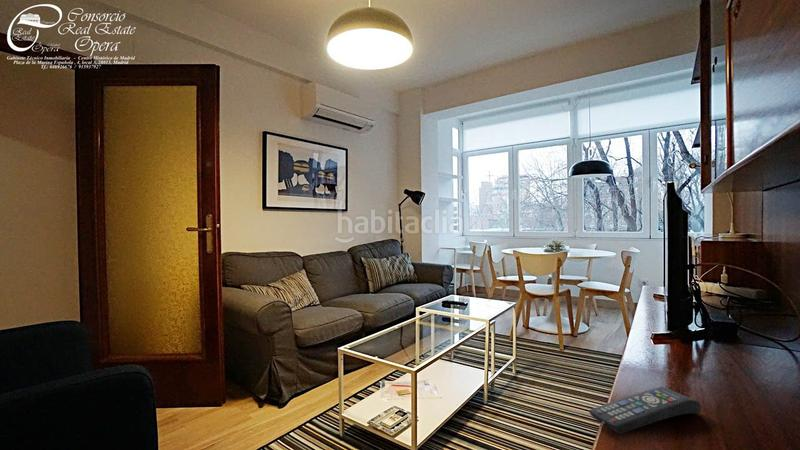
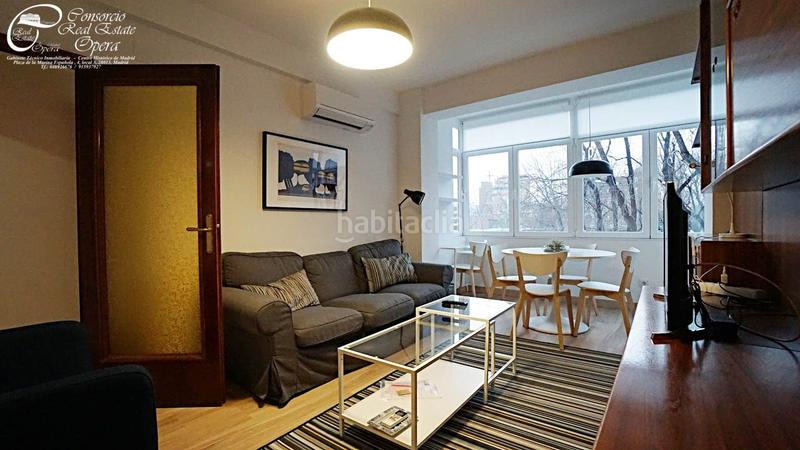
- remote control [588,386,702,435]
